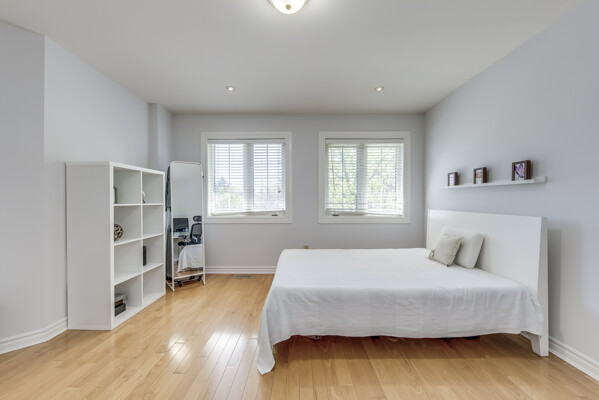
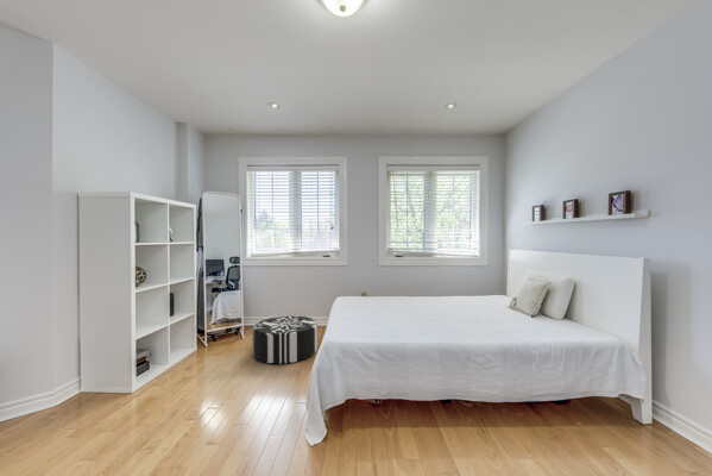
+ pouf [252,315,319,365]
